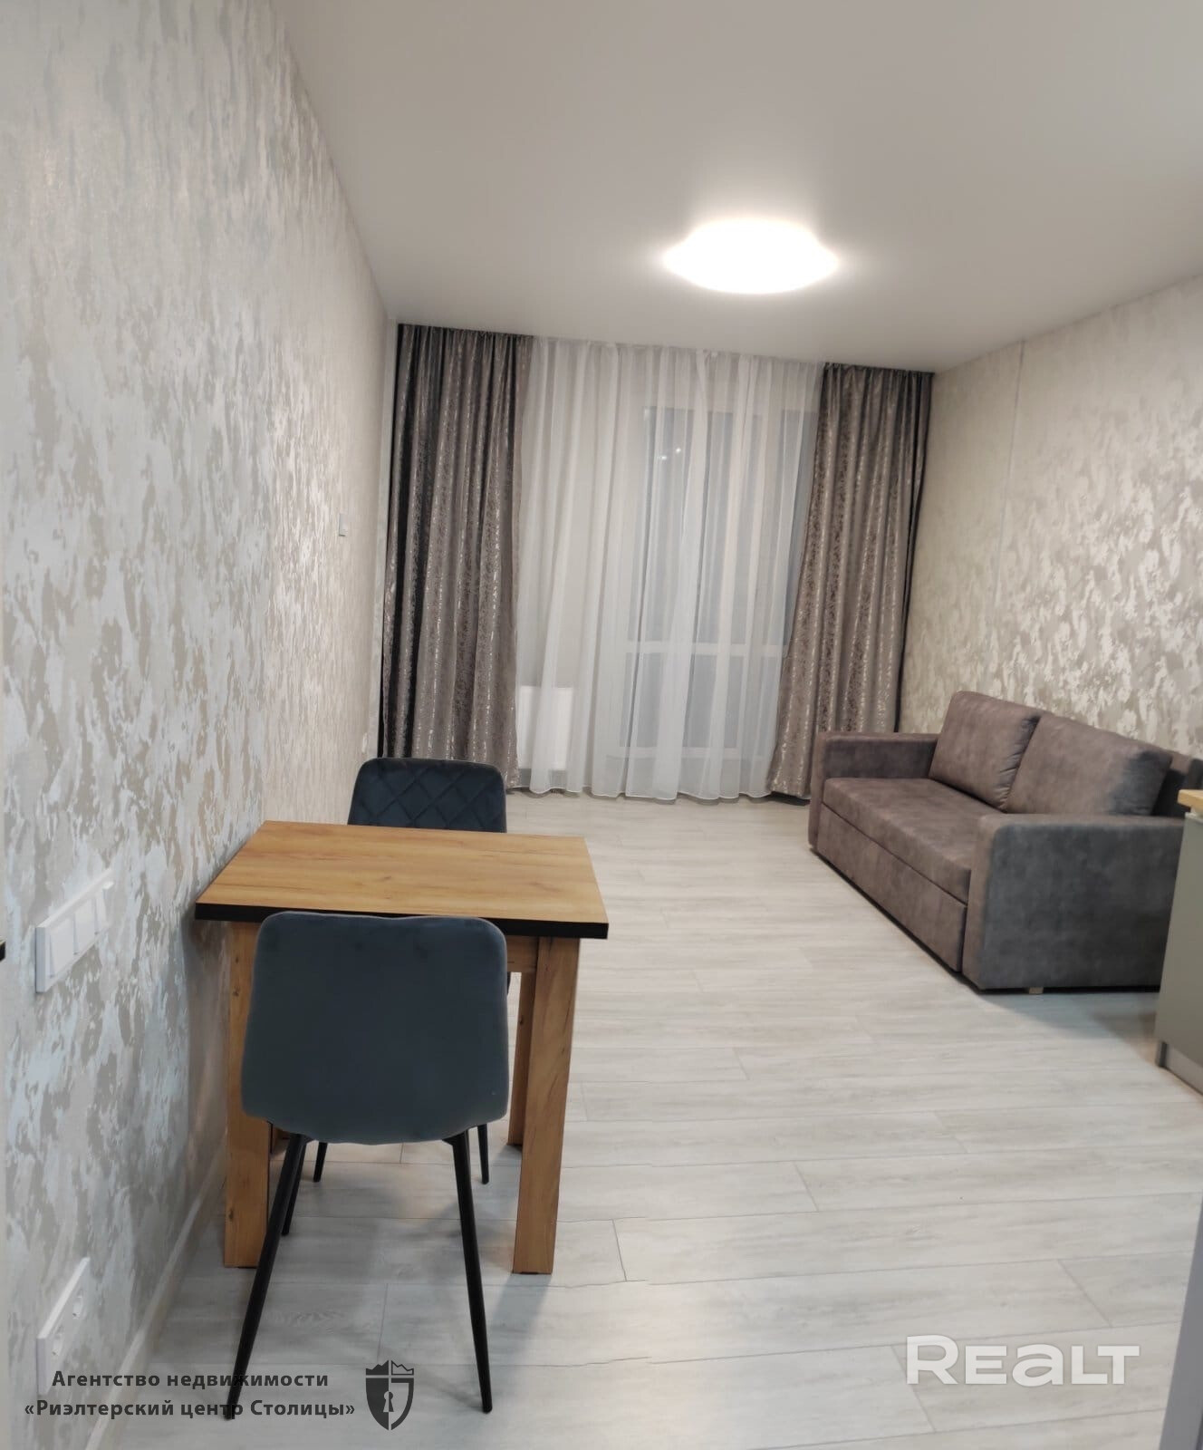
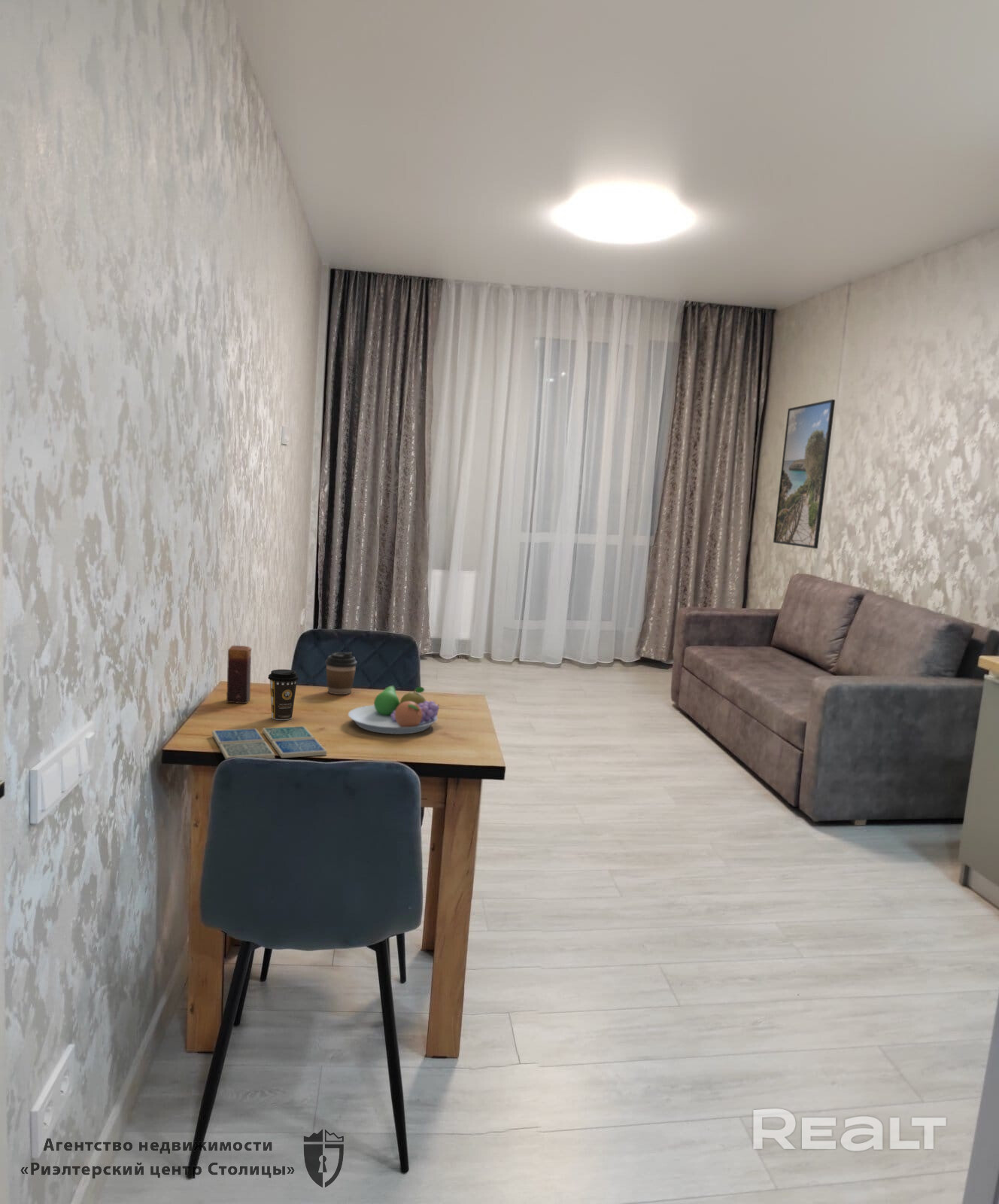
+ coffee cup [267,669,299,721]
+ drink coaster [211,725,328,760]
+ coffee cup [325,652,357,695]
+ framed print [773,399,836,549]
+ fruit bowl [348,685,440,735]
+ candle [226,645,252,704]
